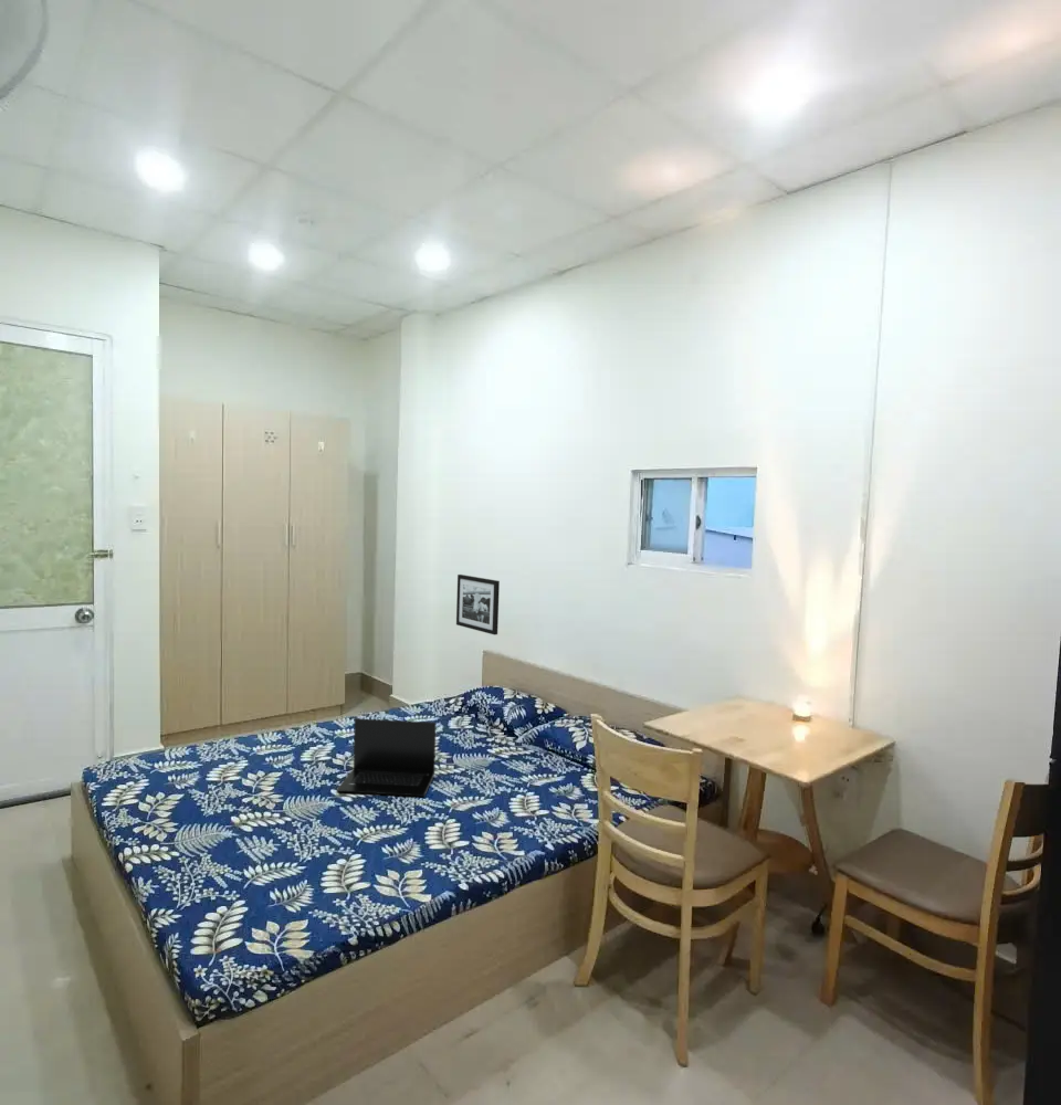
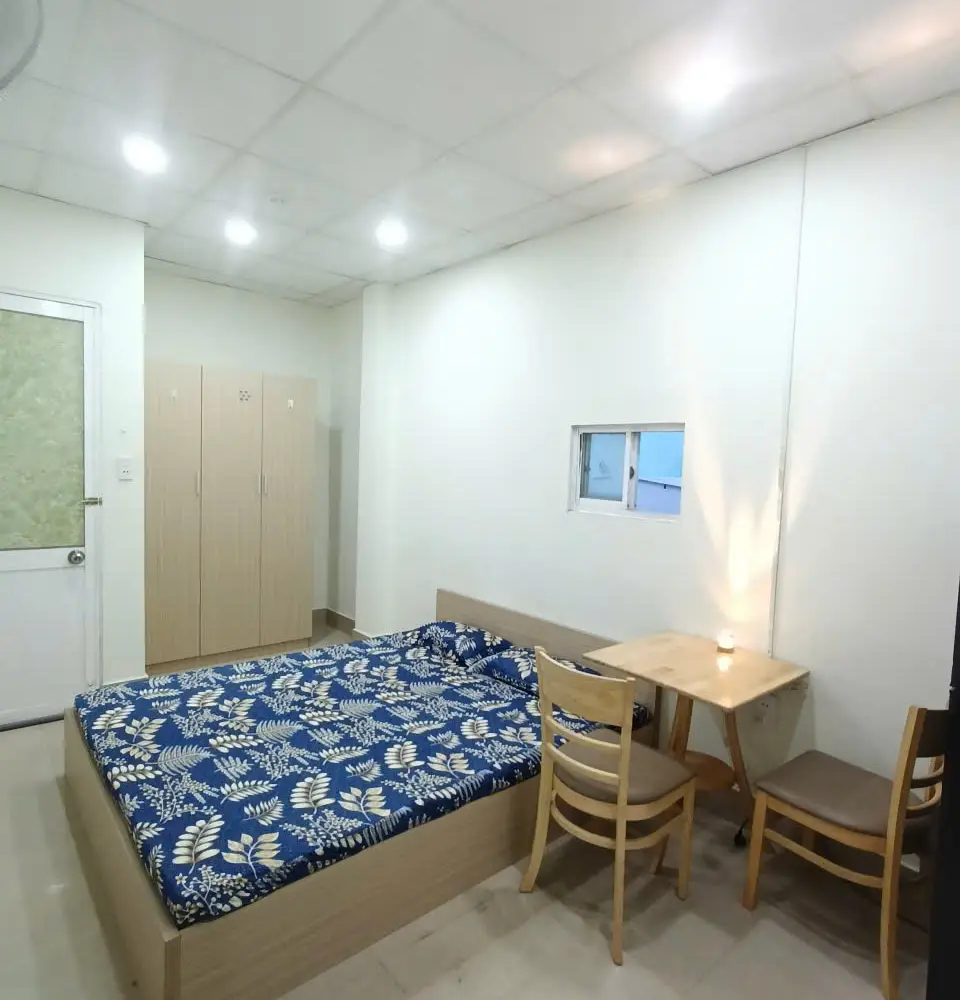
- laptop [336,717,437,798]
- picture frame [455,573,501,635]
